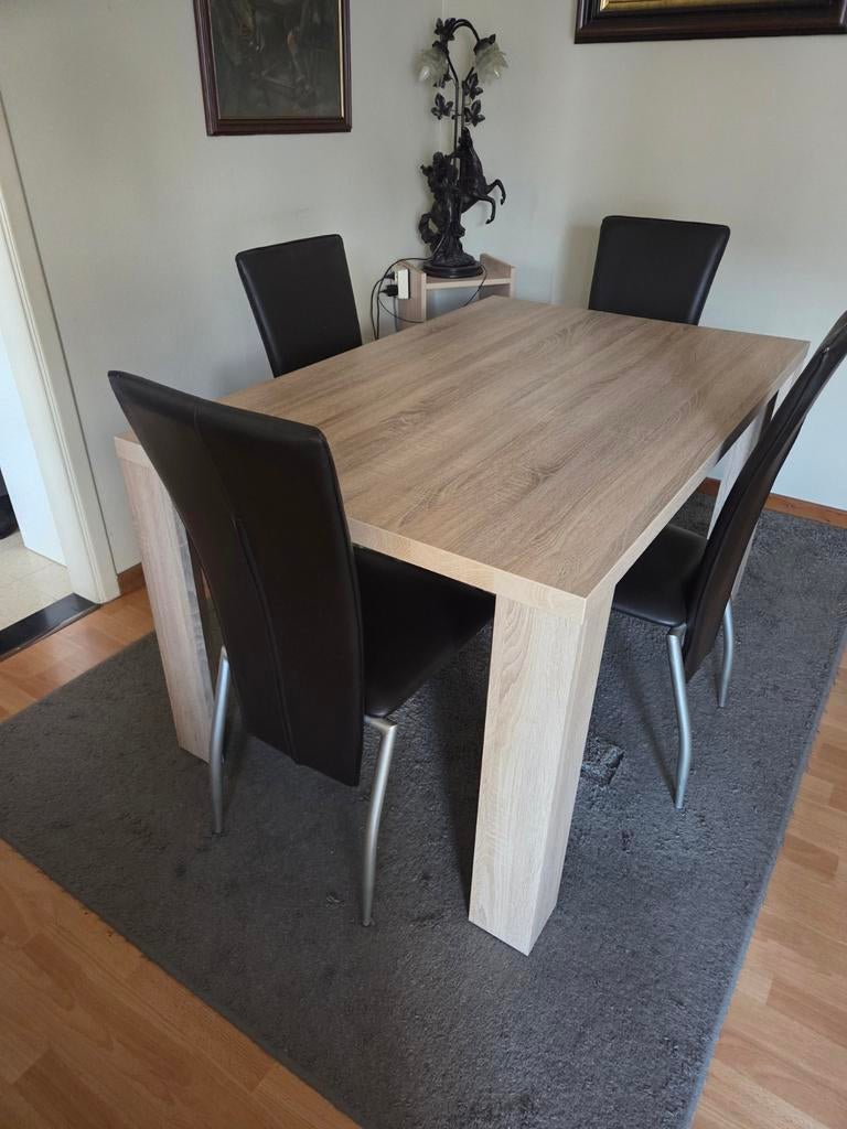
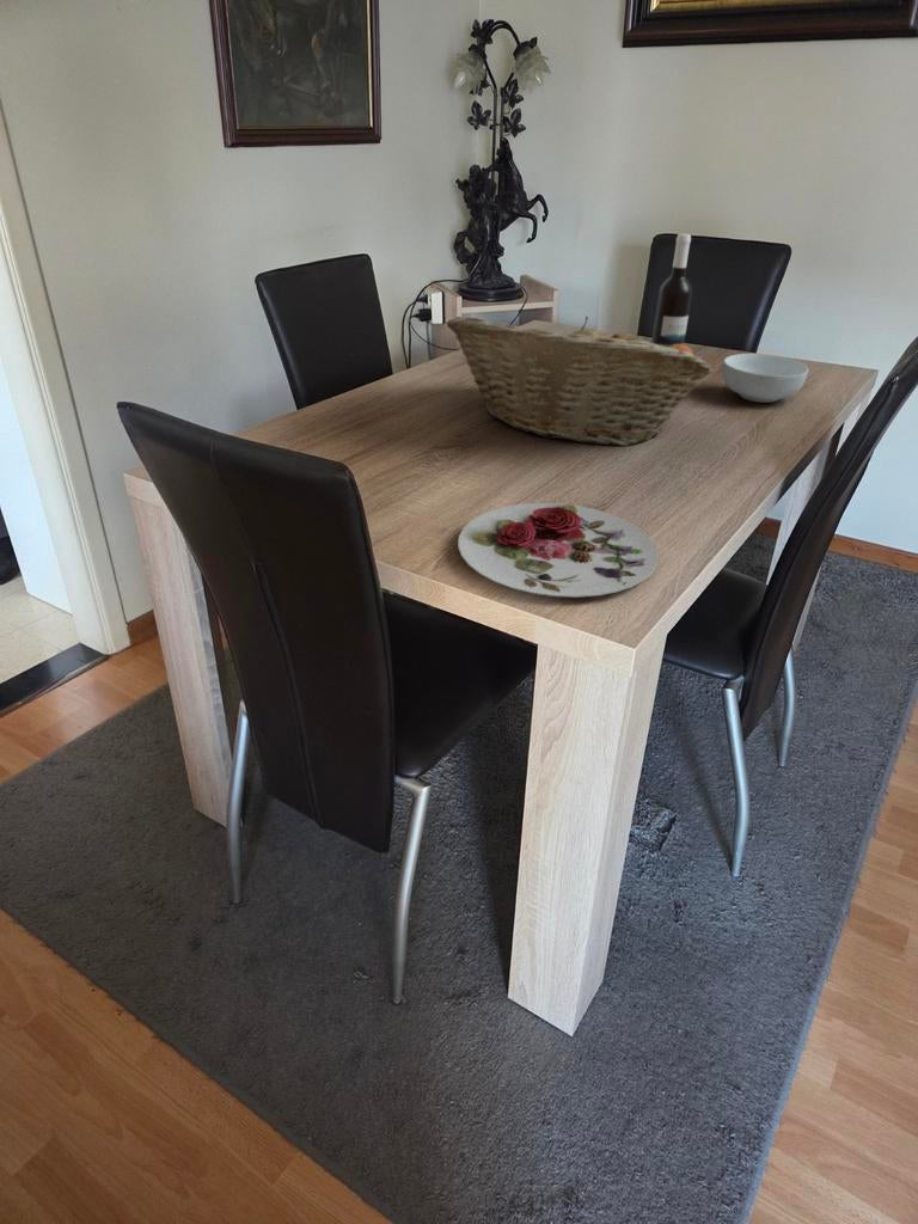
+ cereal bowl [721,353,809,404]
+ fruit basket [446,316,714,447]
+ wine bottle [650,233,693,347]
+ plate [457,502,659,599]
